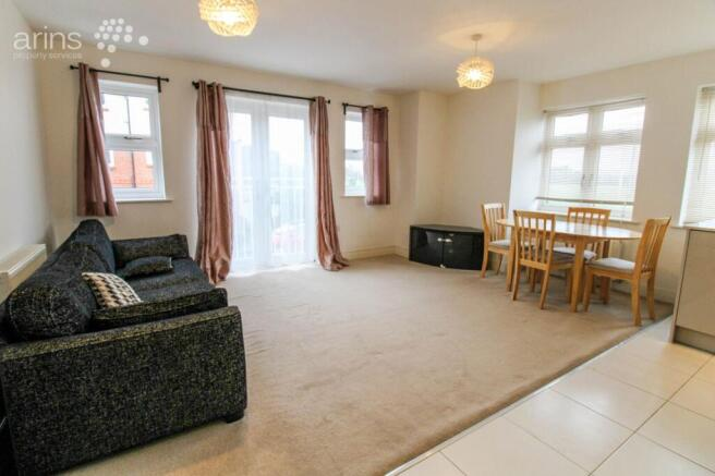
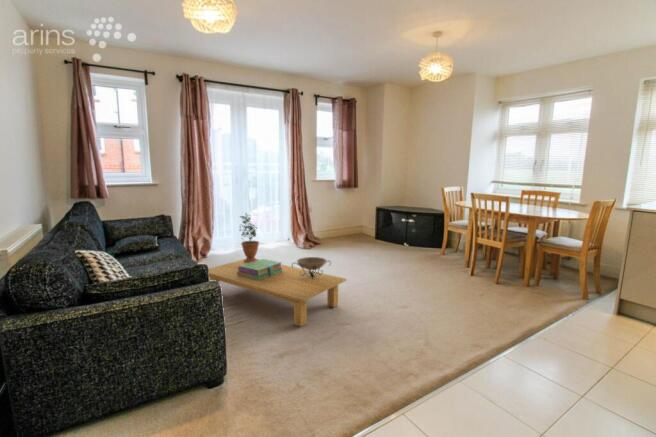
+ potted plant [238,211,260,263]
+ stack of books [237,258,283,281]
+ decorative bowl [290,256,332,279]
+ coffee table [208,258,347,327]
